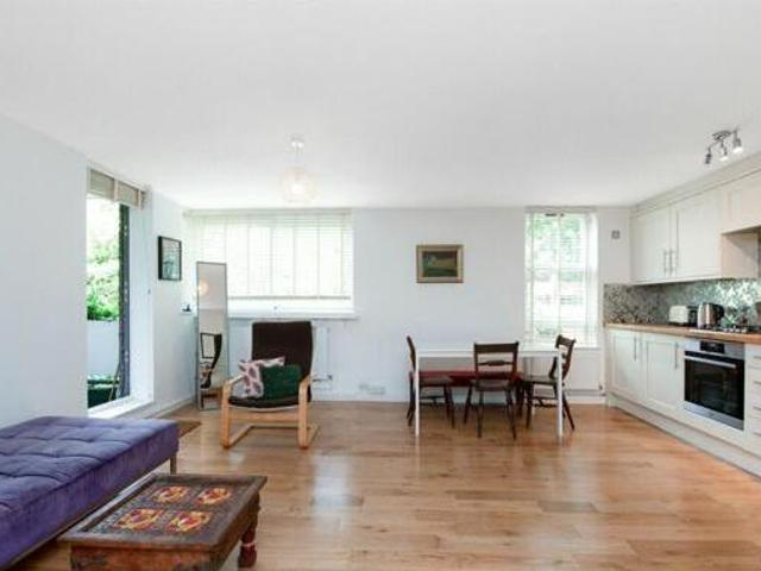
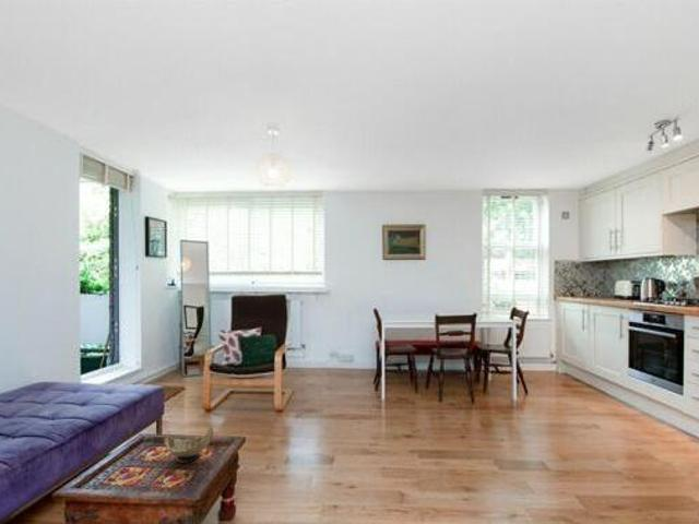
+ decorative bowl [163,425,214,464]
